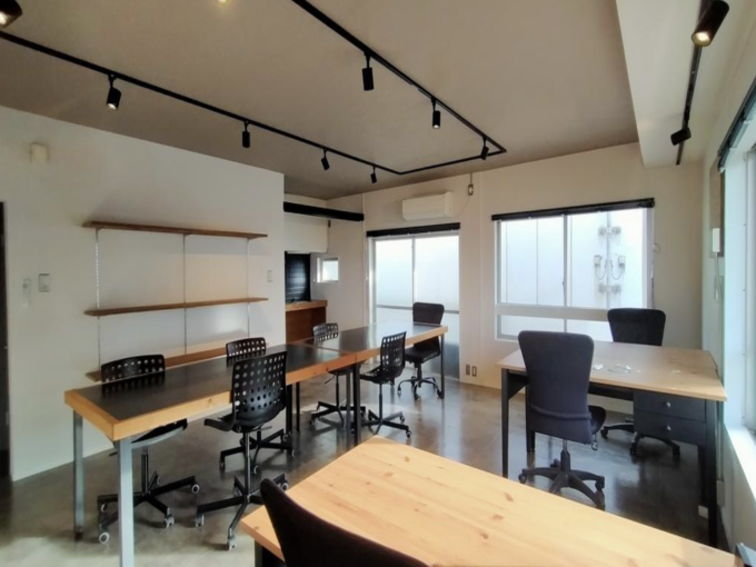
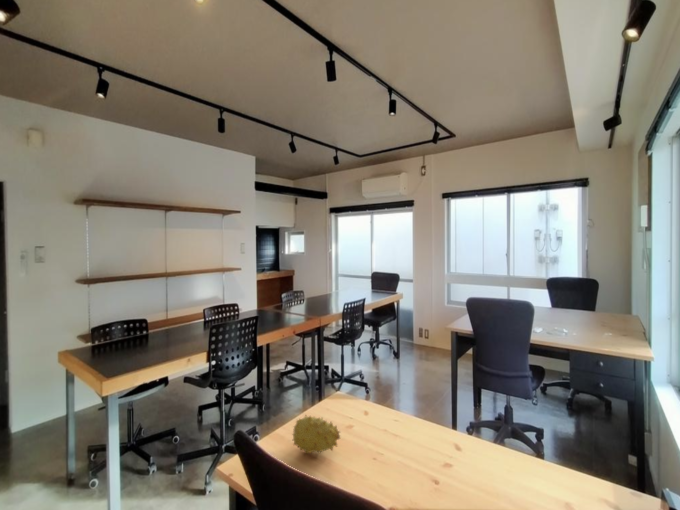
+ fruit [291,415,342,456]
